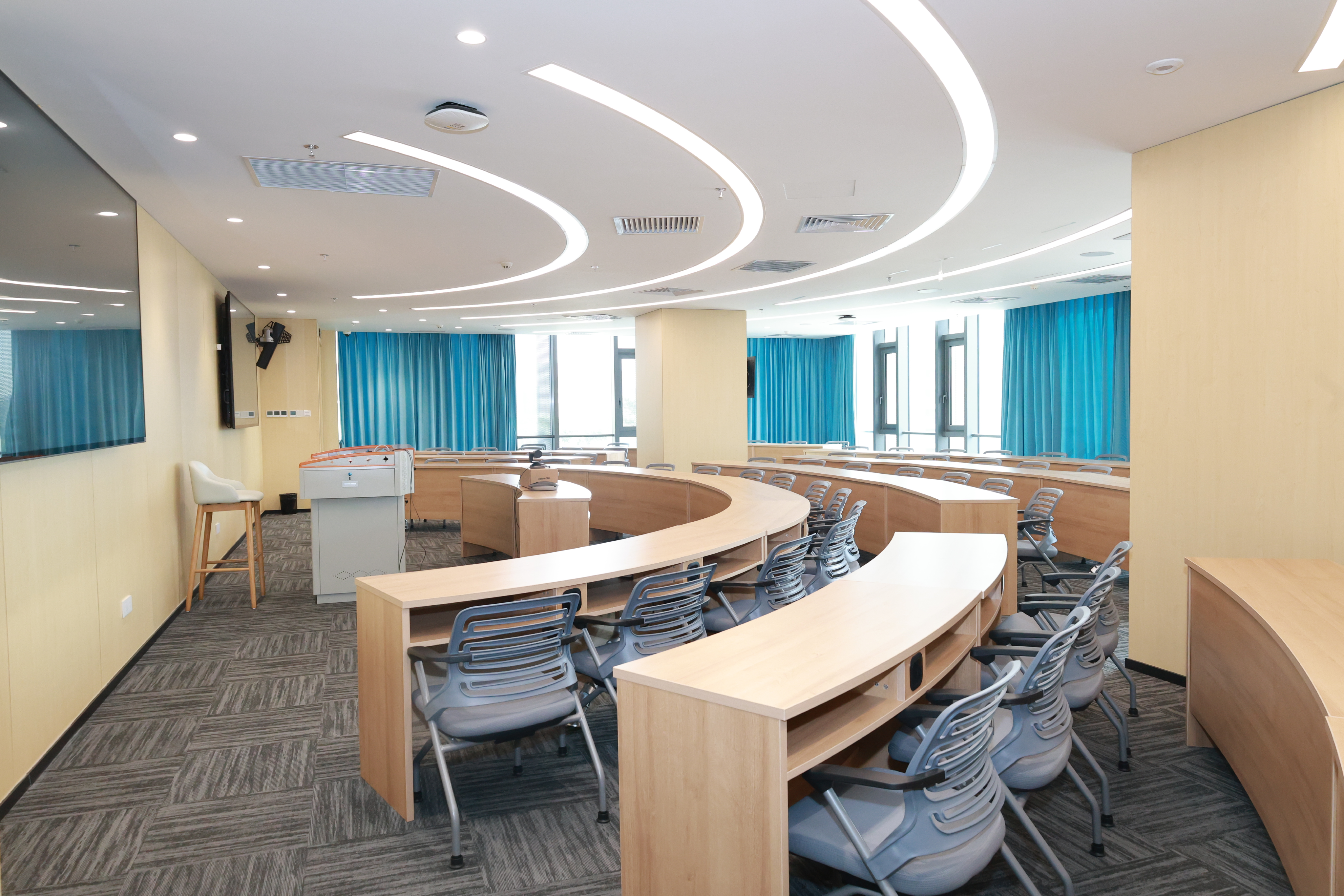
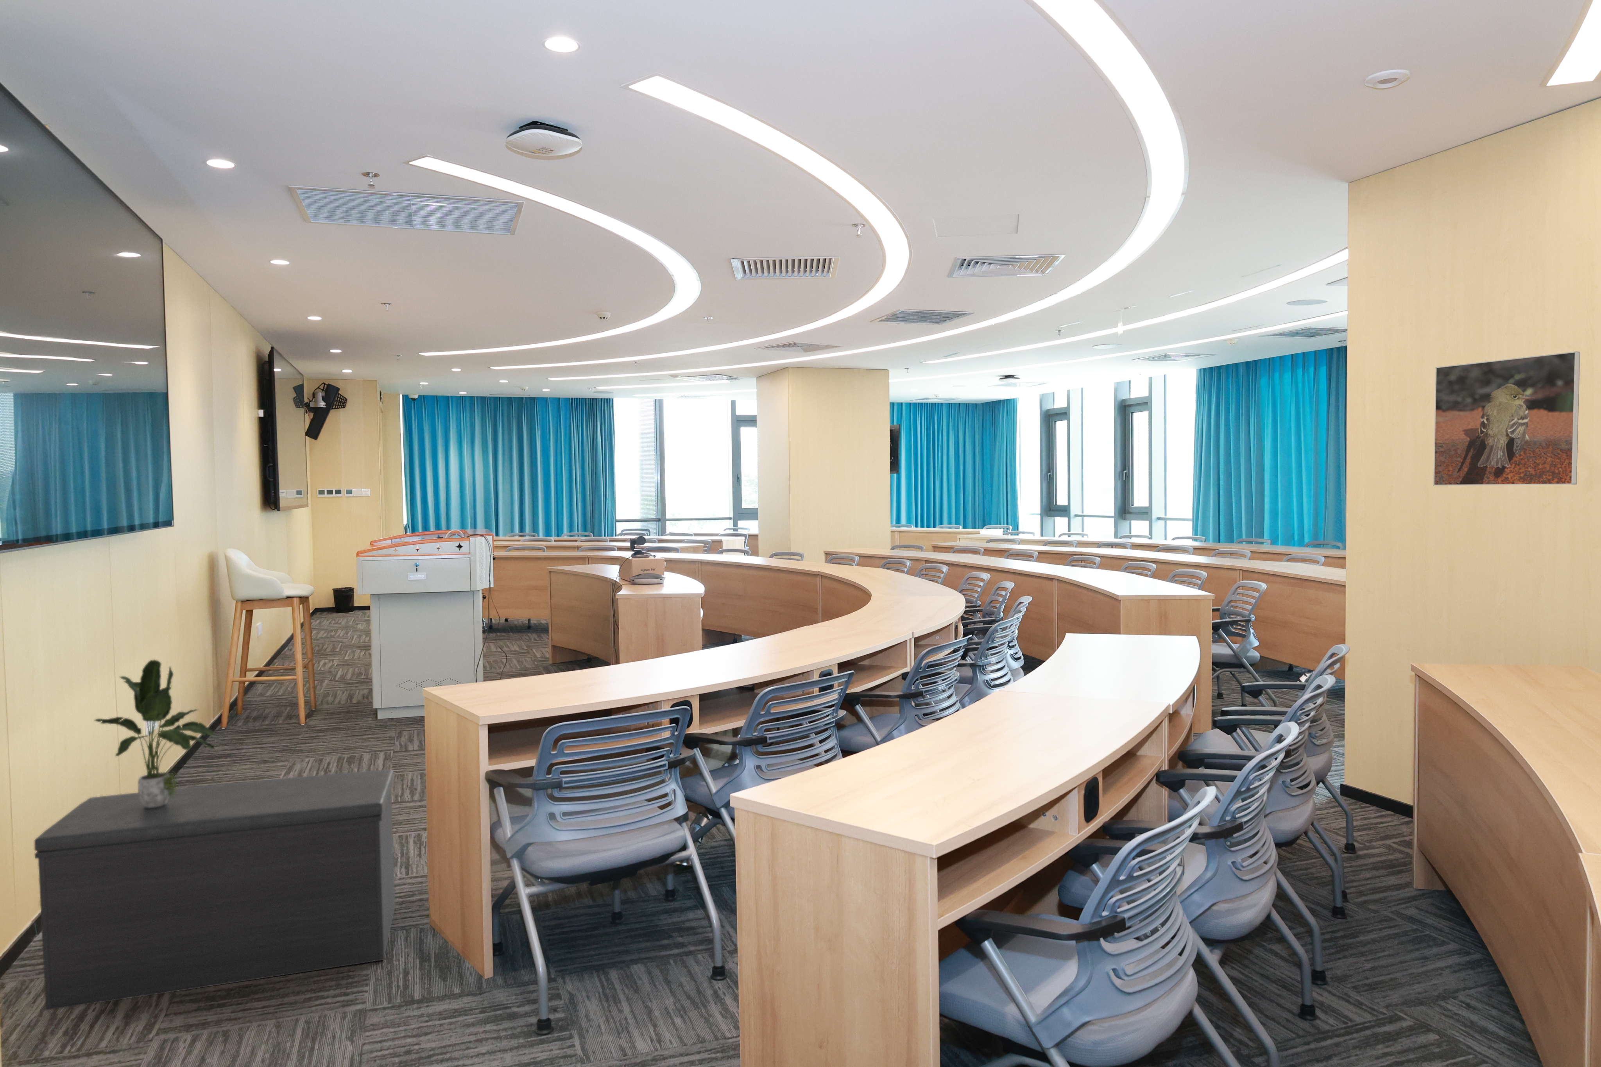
+ bench [35,769,395,1011]
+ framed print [1433,351,1581,486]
+ potted plant [94,659,214,807]
